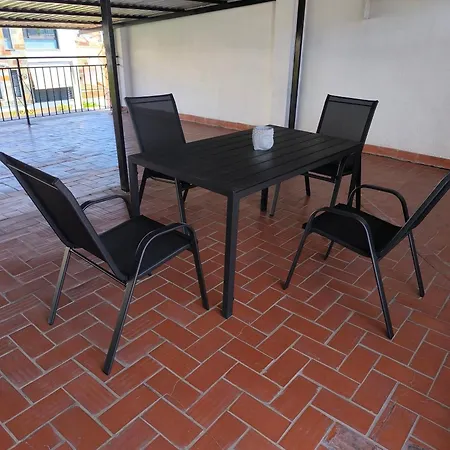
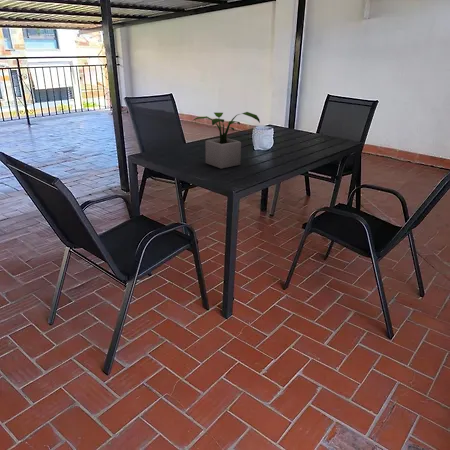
+ potted plant [191,111,261,170]
